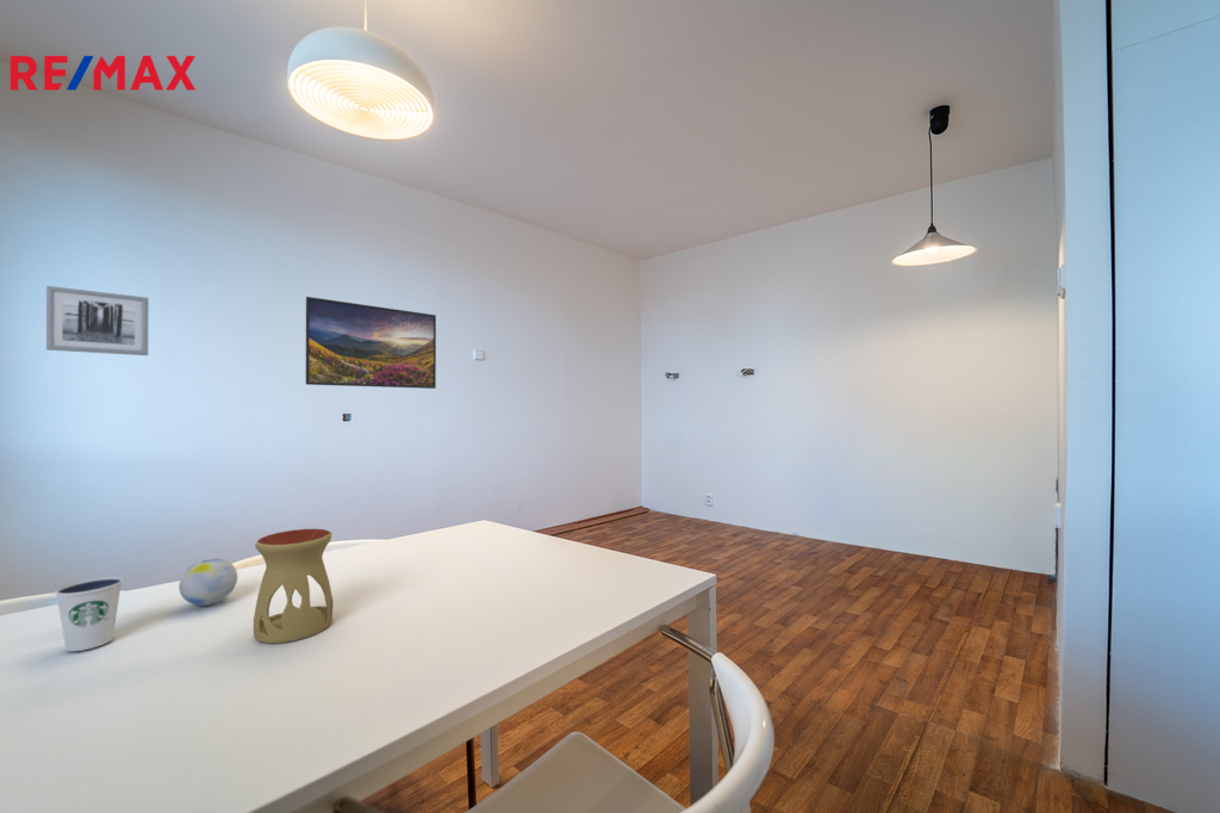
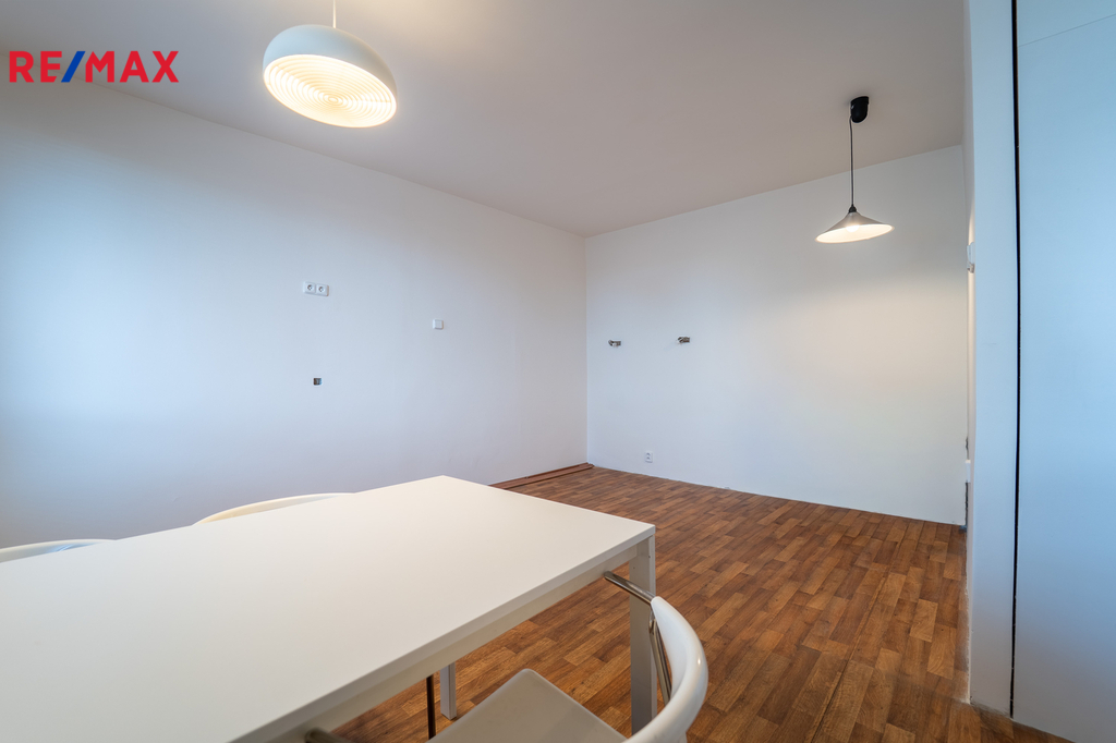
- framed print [305,296,437,390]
- dixie cup [54,576,124,652]
- wall art [45,285,150,356]
- oil burner [253,528,335,645]
- decorative ball [178,557,238,607]
